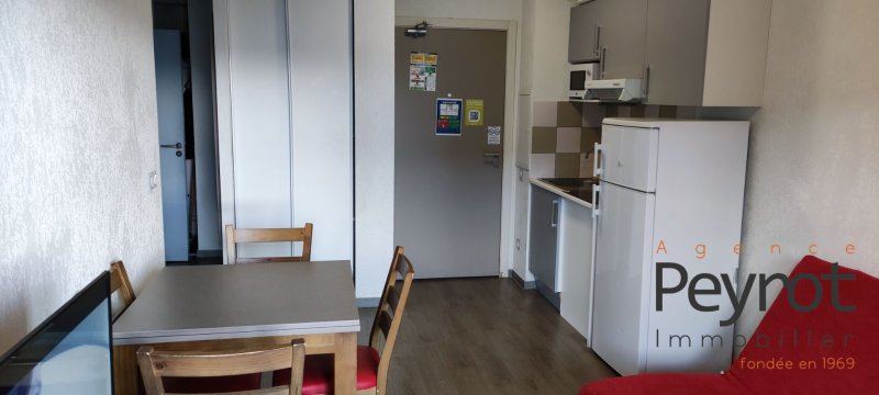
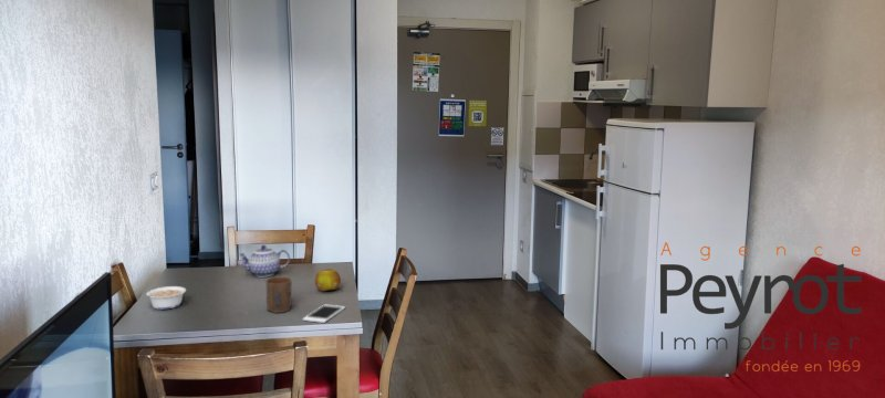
+ cell phone [302,304,346,324]
+ cup [264,276,292,314]
+ fruit [314,268,342,292]
+ teapot [238,244,291,277]
+ legume [142,285,187,311]
